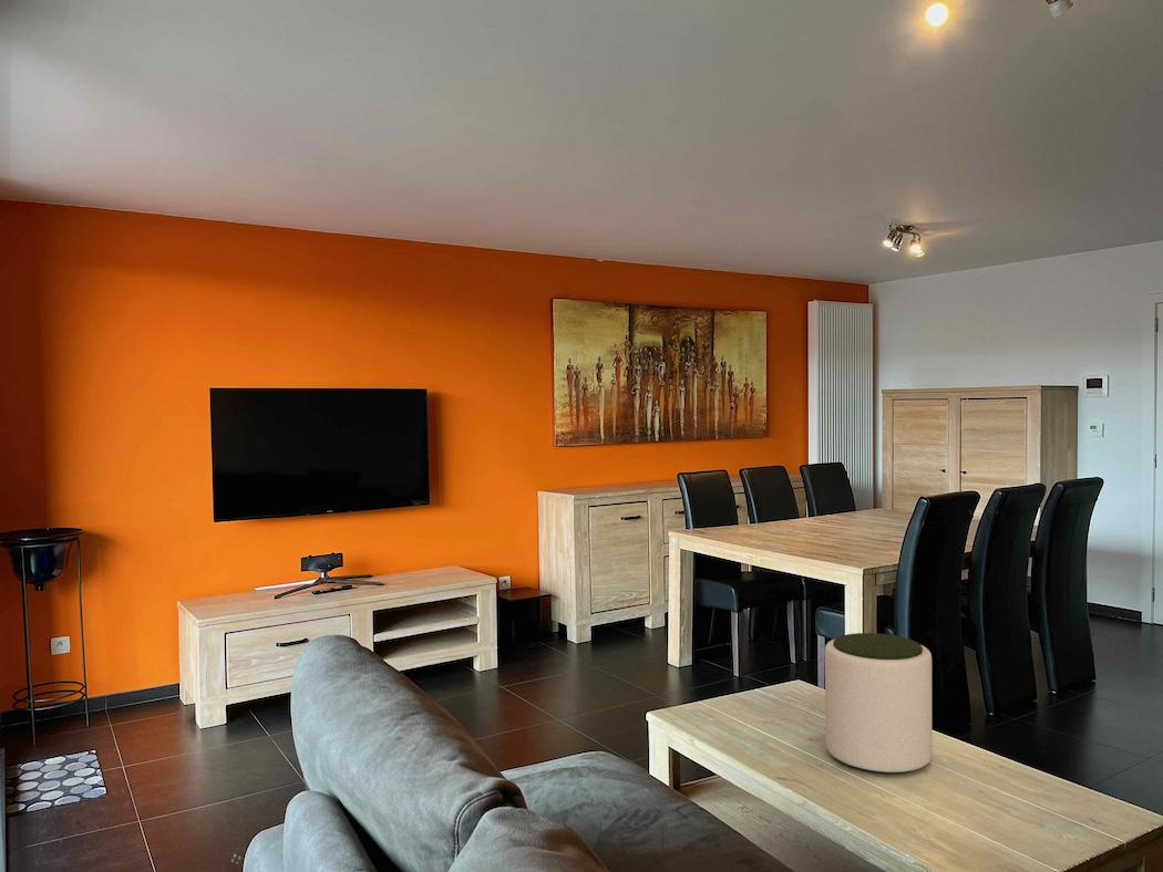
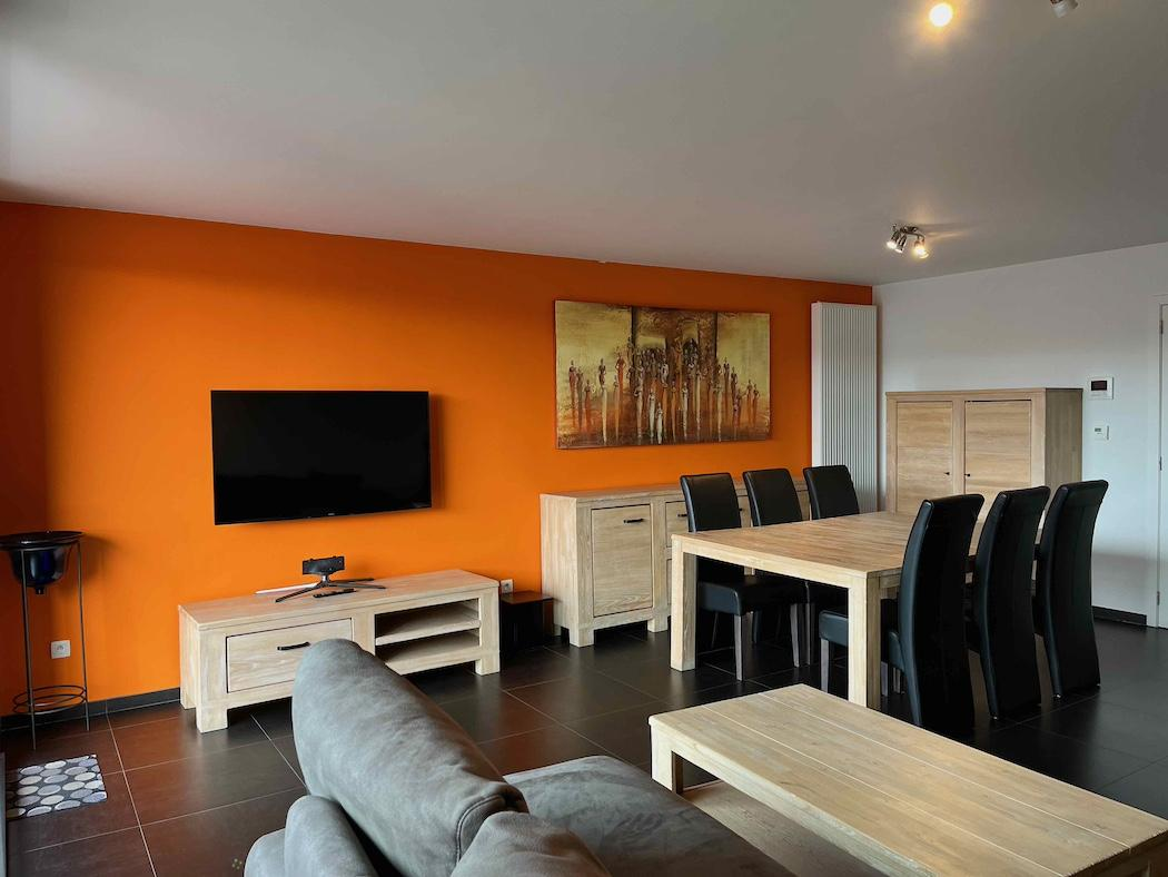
- plant pot [824,632,933,775]
